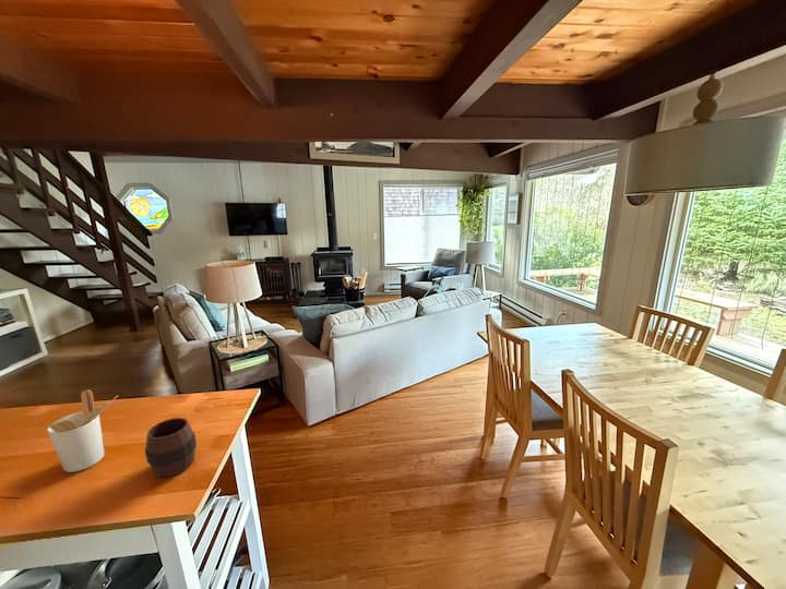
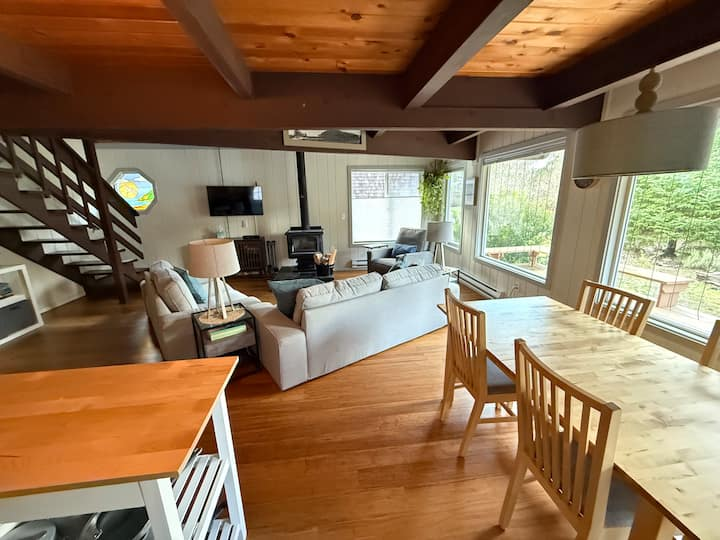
- utensil holder [47,388,119,473]
- cup [144,417,198,478]
